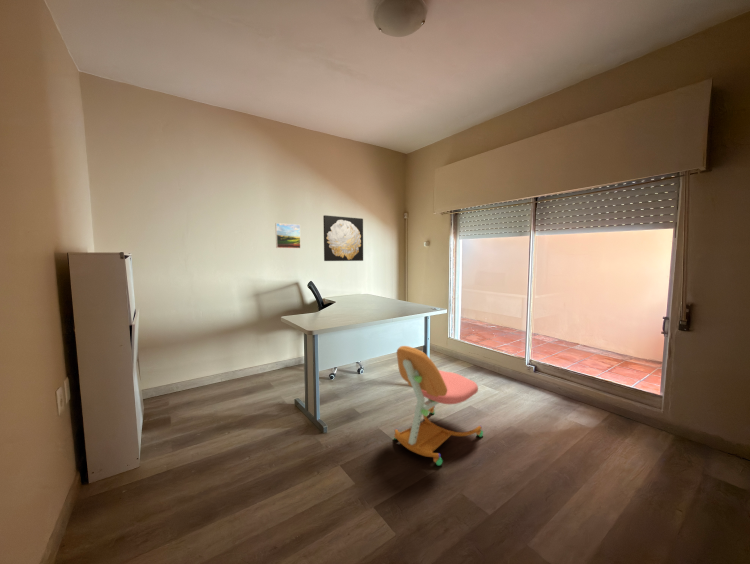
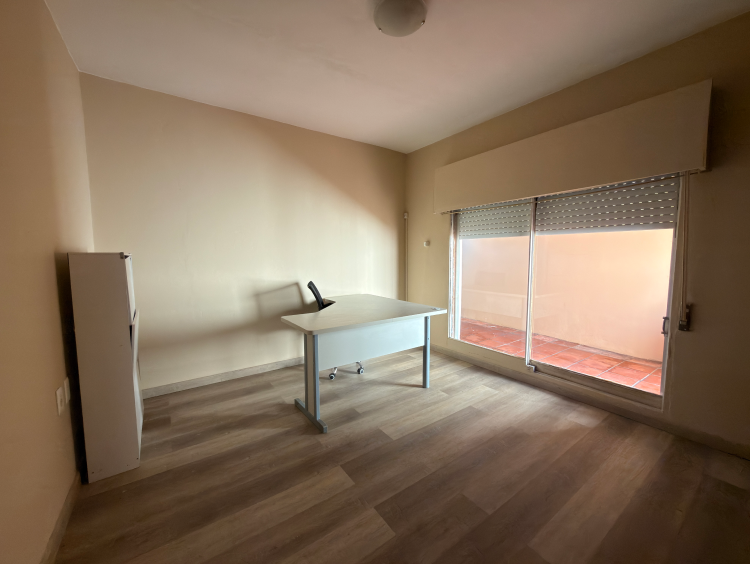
- wall art [322,214,364,262]
- office chair [393,345,484,466]
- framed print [275,222,302,249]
